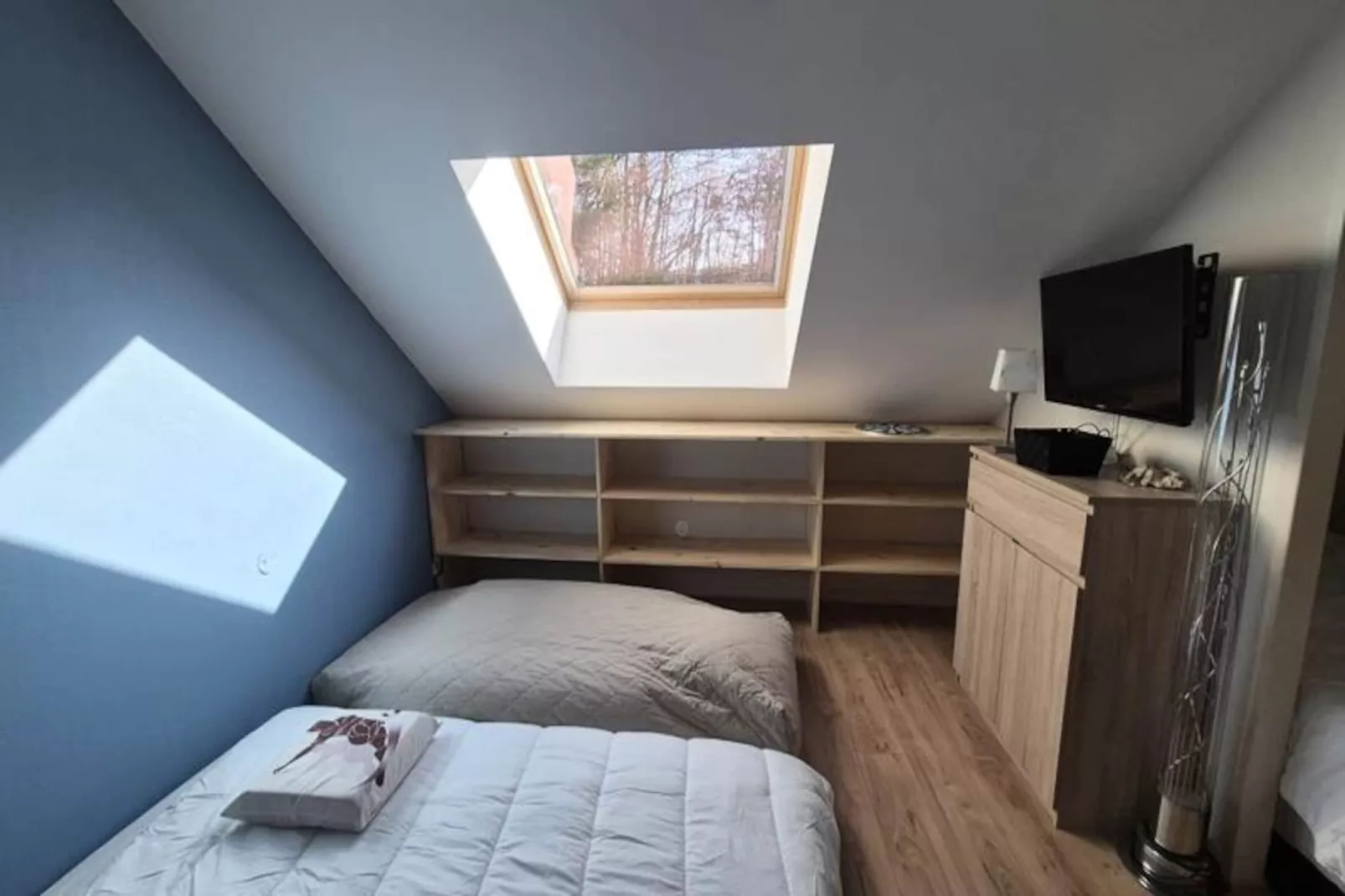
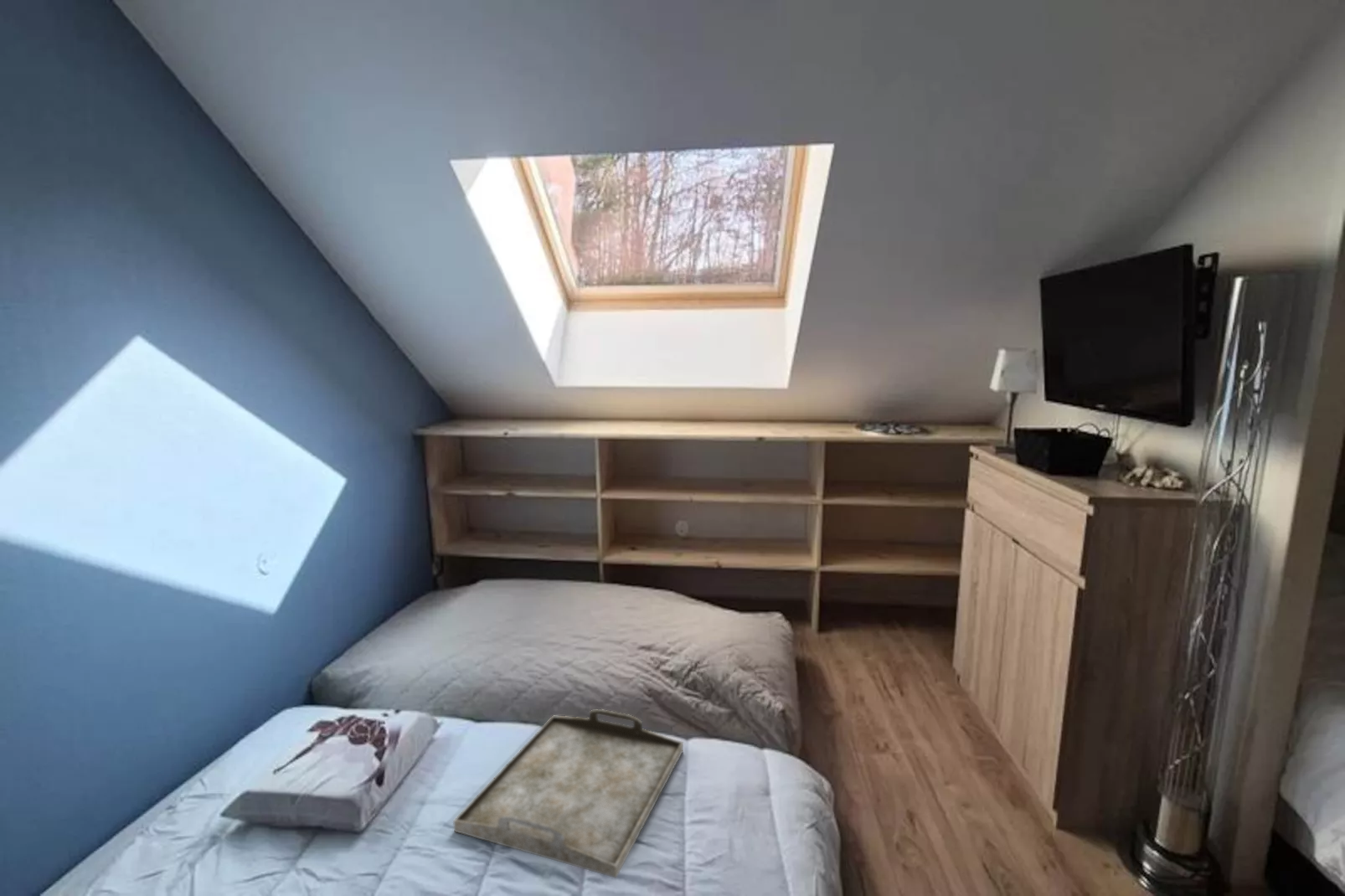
+ serving tray [452,708,684,879]
